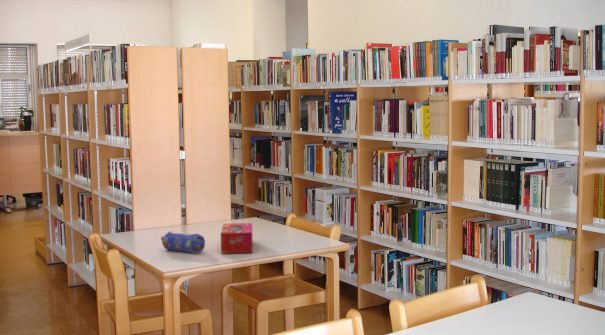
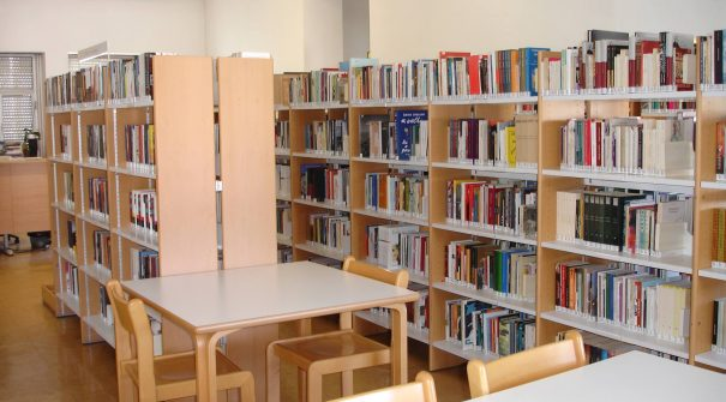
- pencil case [160,230,206,253]
- tissue box [220,222,254,255]
